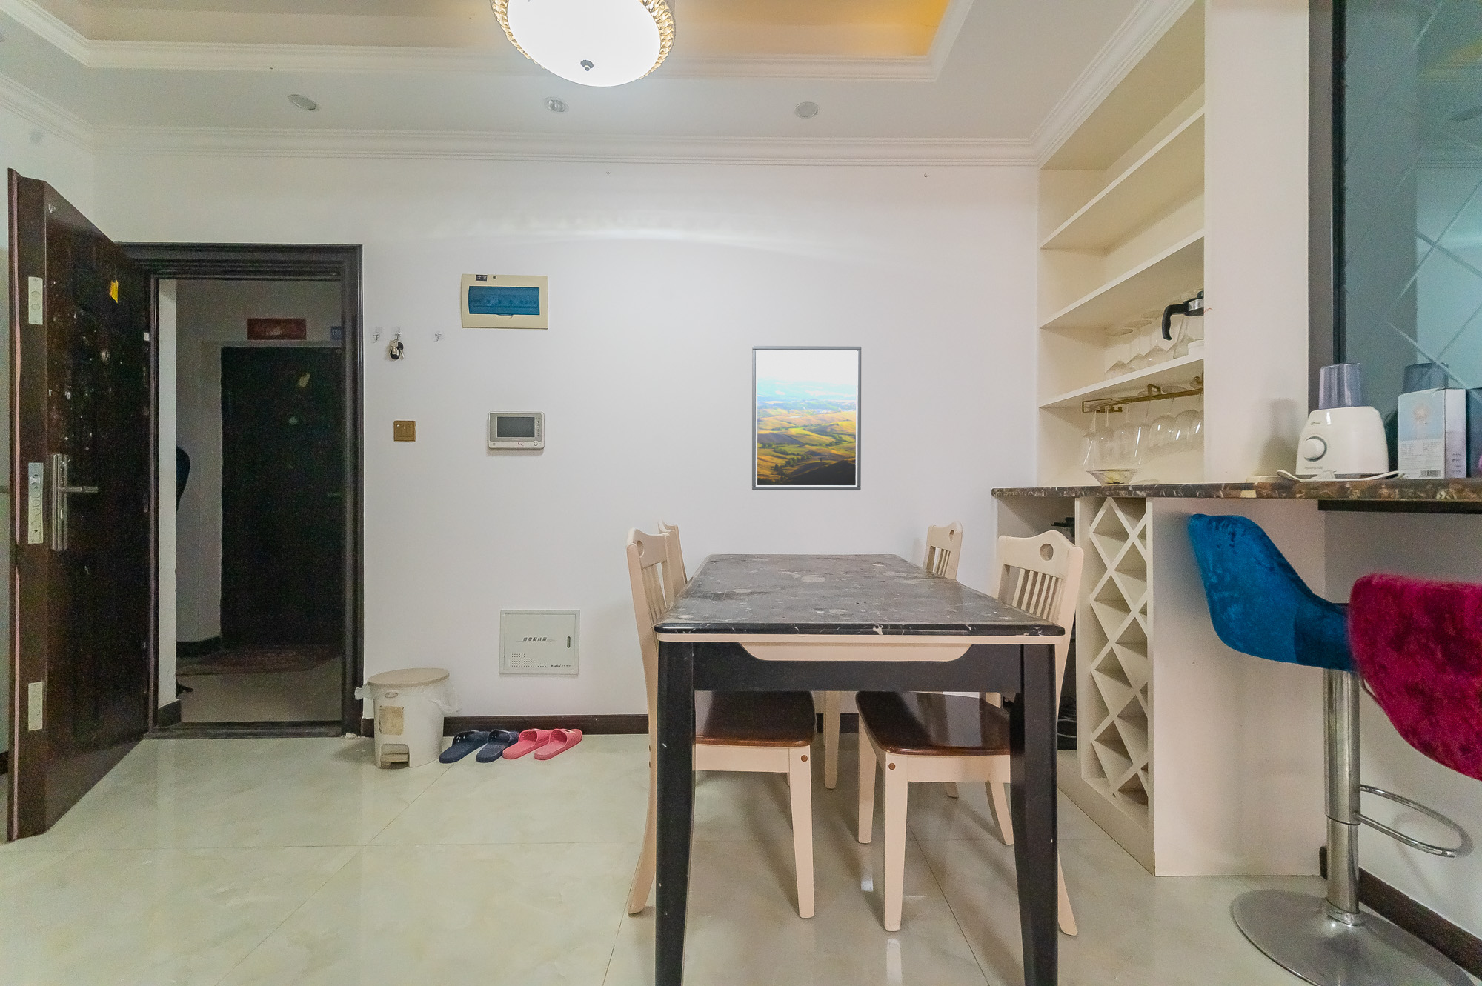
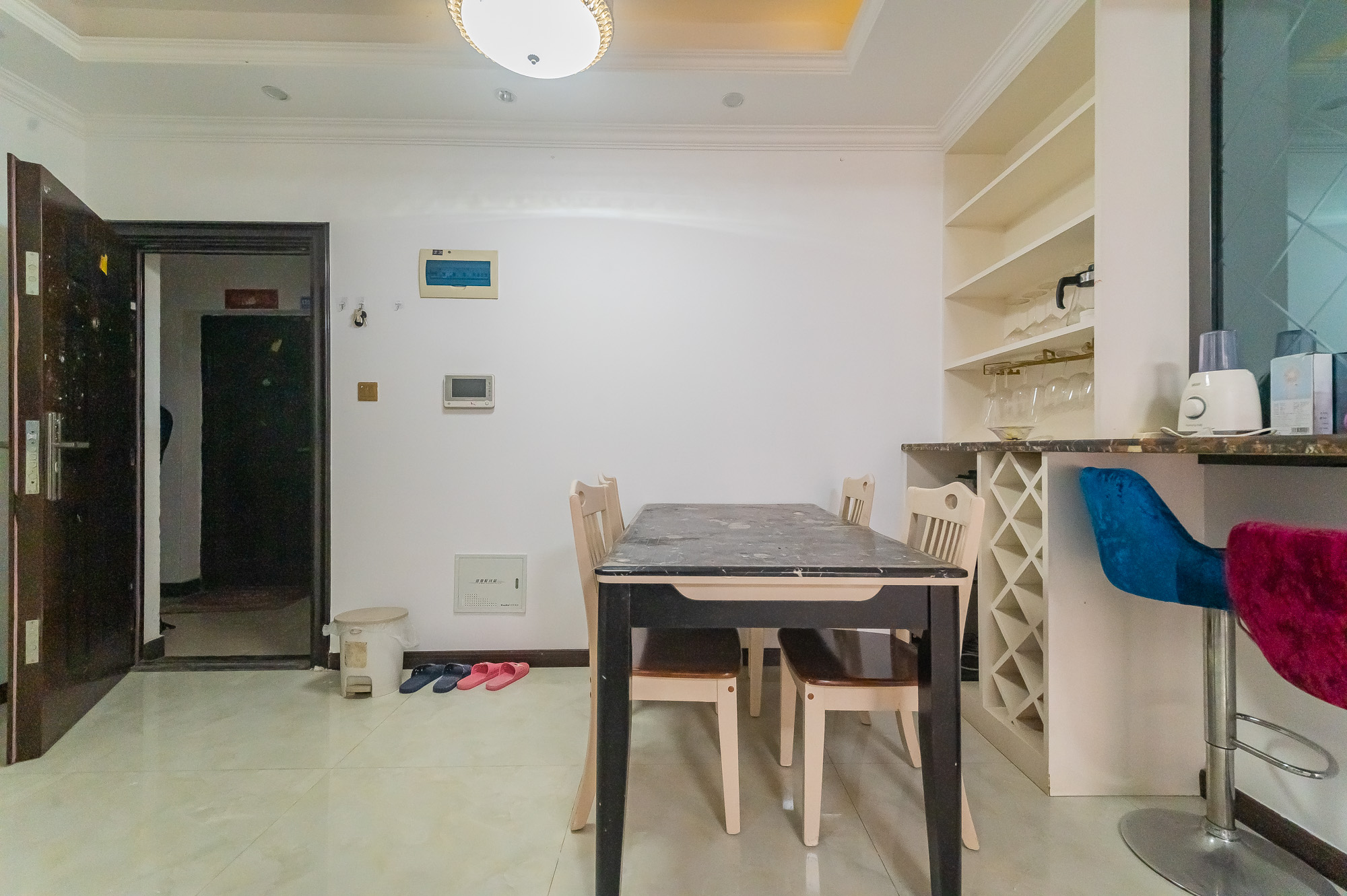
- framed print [751,346,861,491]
